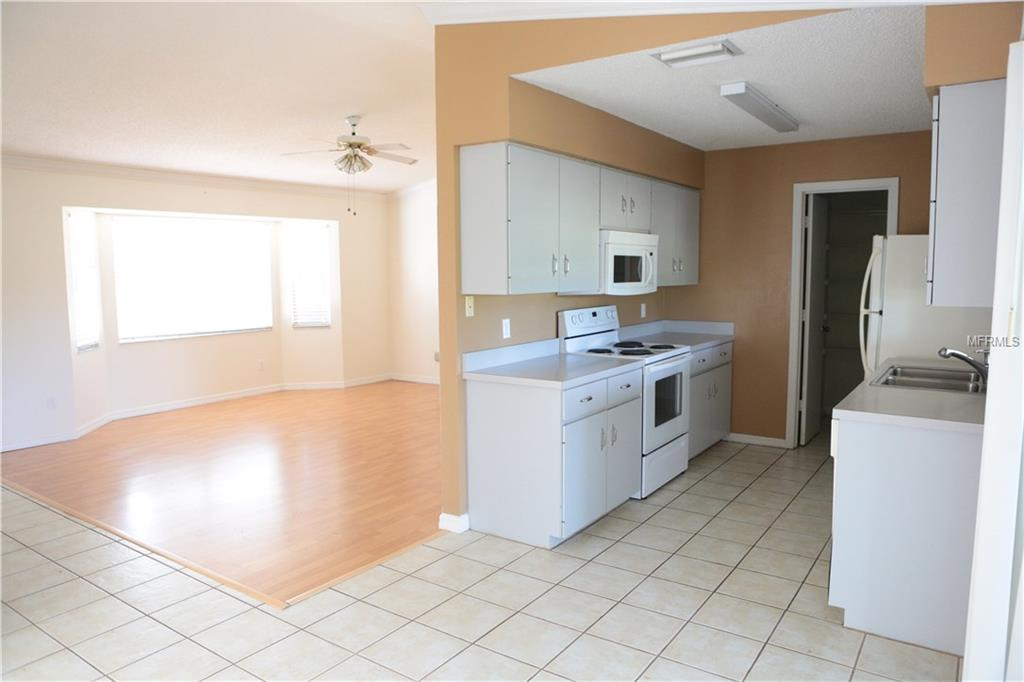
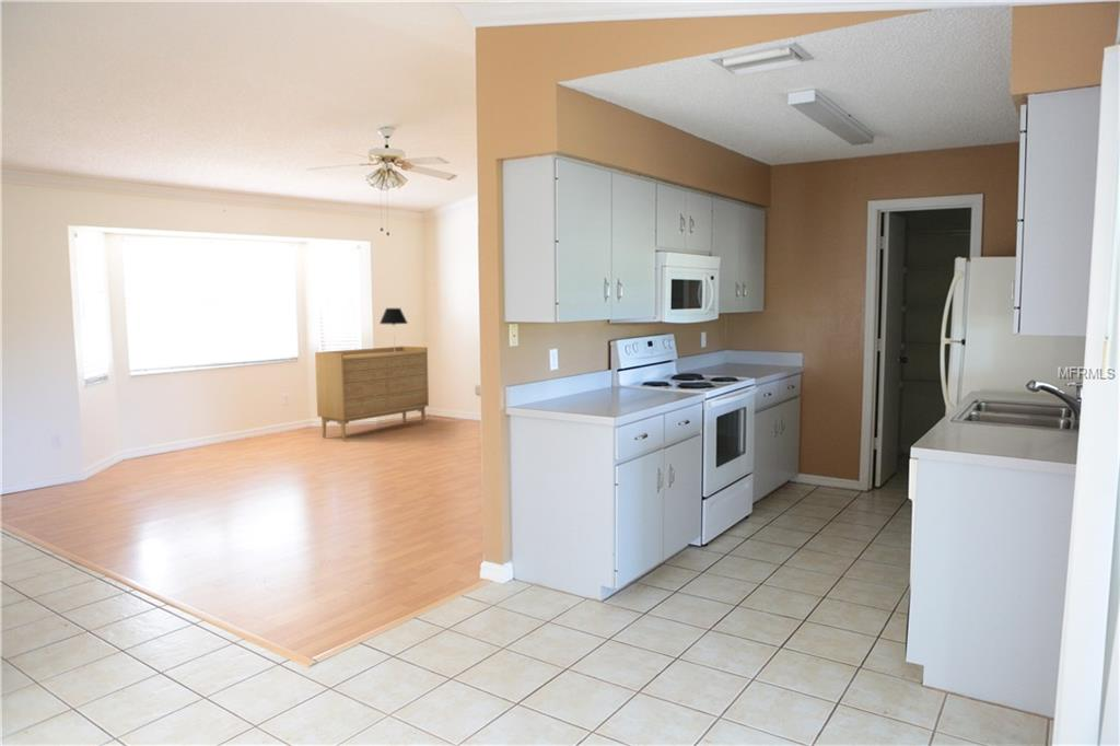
+ table lamp [378,307,409,352]
+ sideboard [314,346,430,442]
